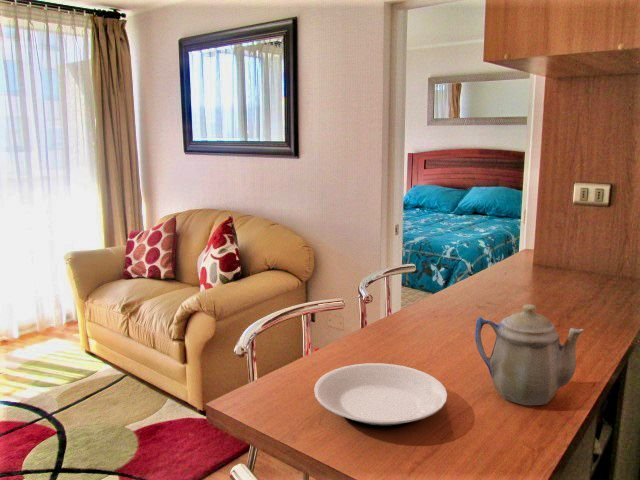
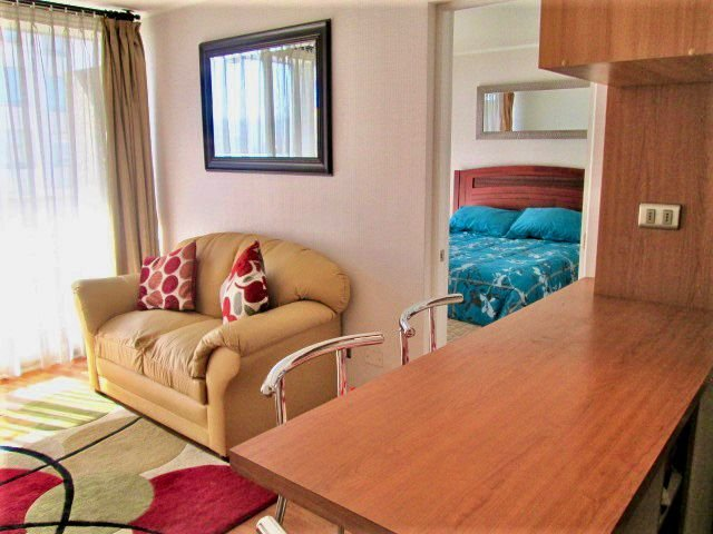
- plate [313,362,448,430]
- teapot [474,303,585,406]
